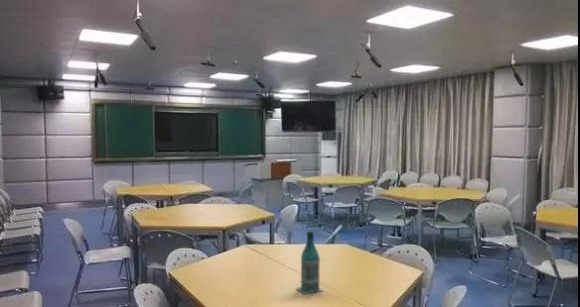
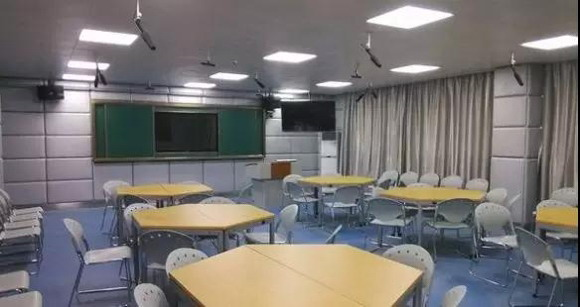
- bottle [295,230,324,295]
